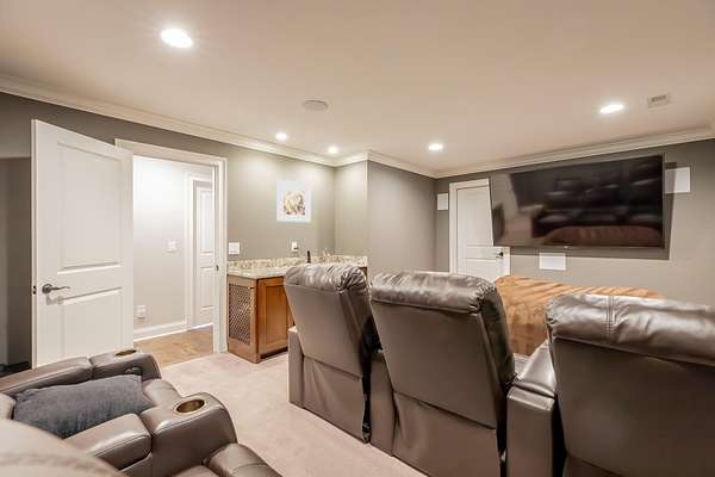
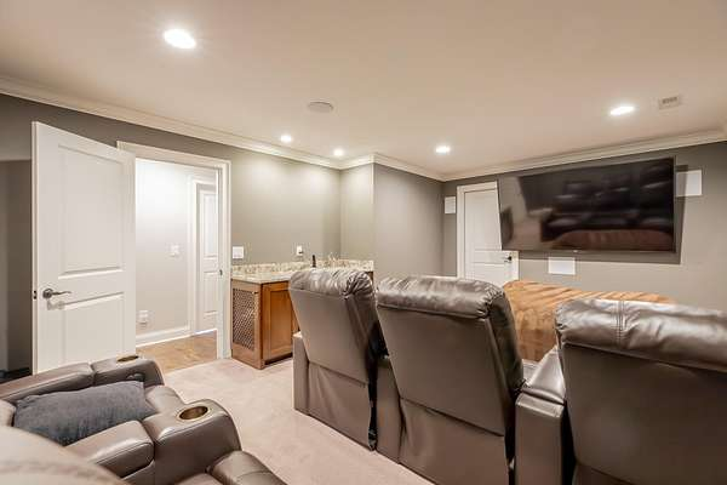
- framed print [275,179,311,223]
